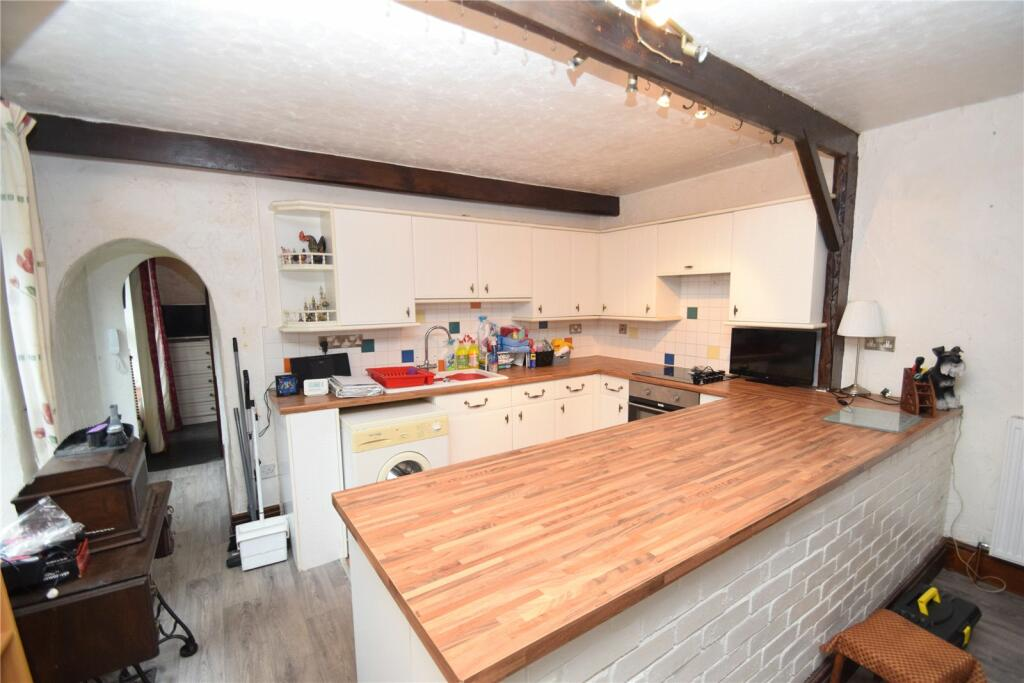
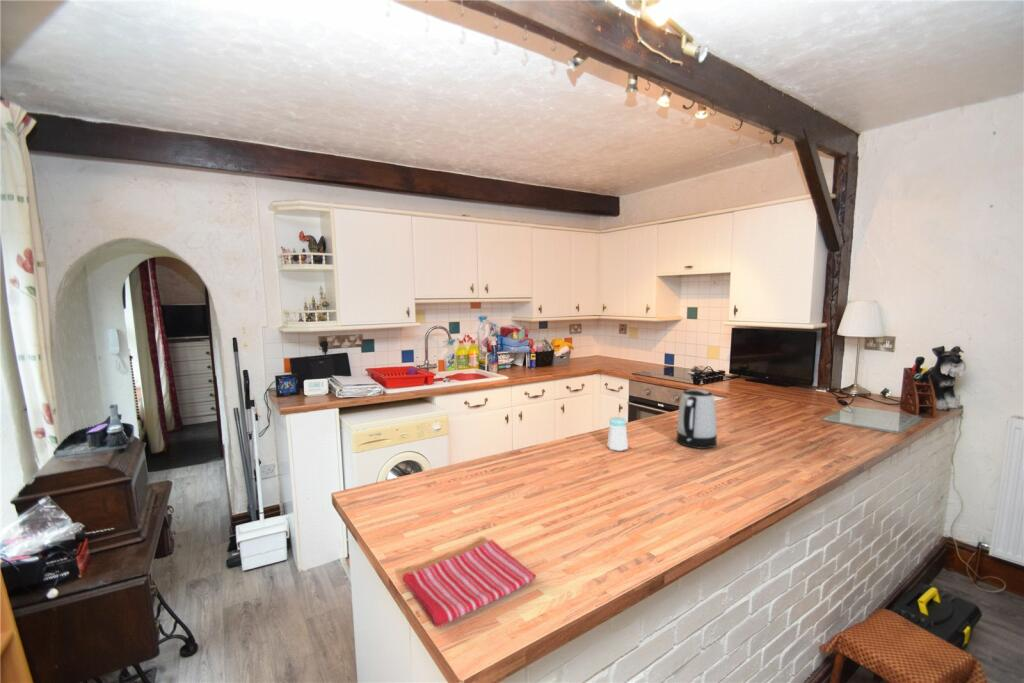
+ dish towel [401,539,537,629]
+ kettle [676,388,718,450]
+ salt shaker [607,416,629,452]
